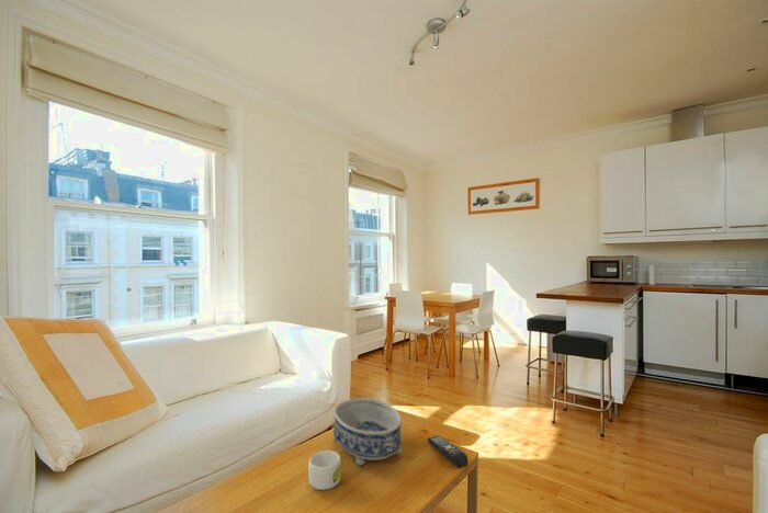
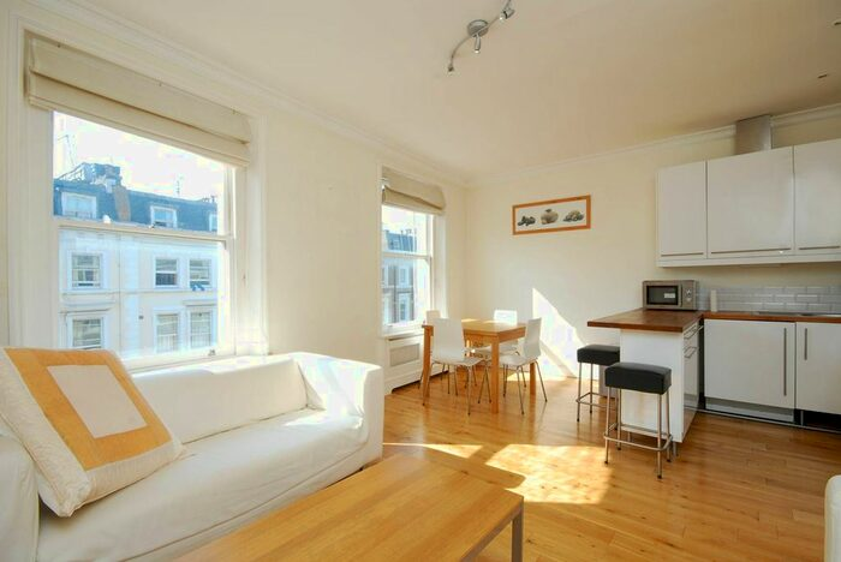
- mug [307,449,342,491]
- decorative bowl [332,397,403,467]
- remote control [427,435,470,469]
